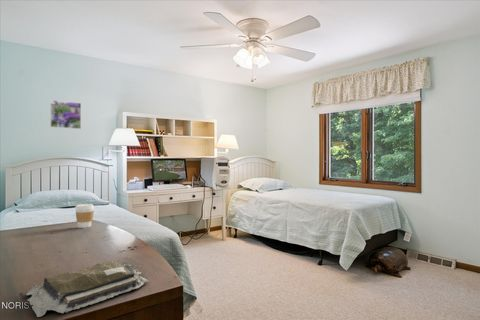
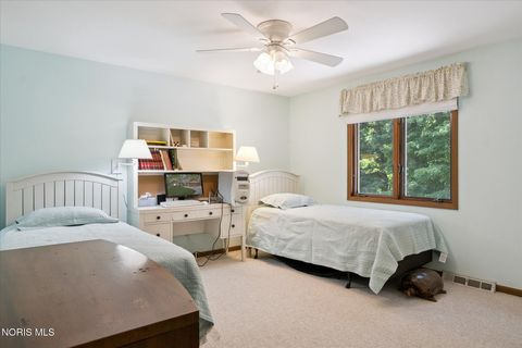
- coffee cup [74,203,95,229]
- book [23,250,149,318]
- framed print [49,99,82,130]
